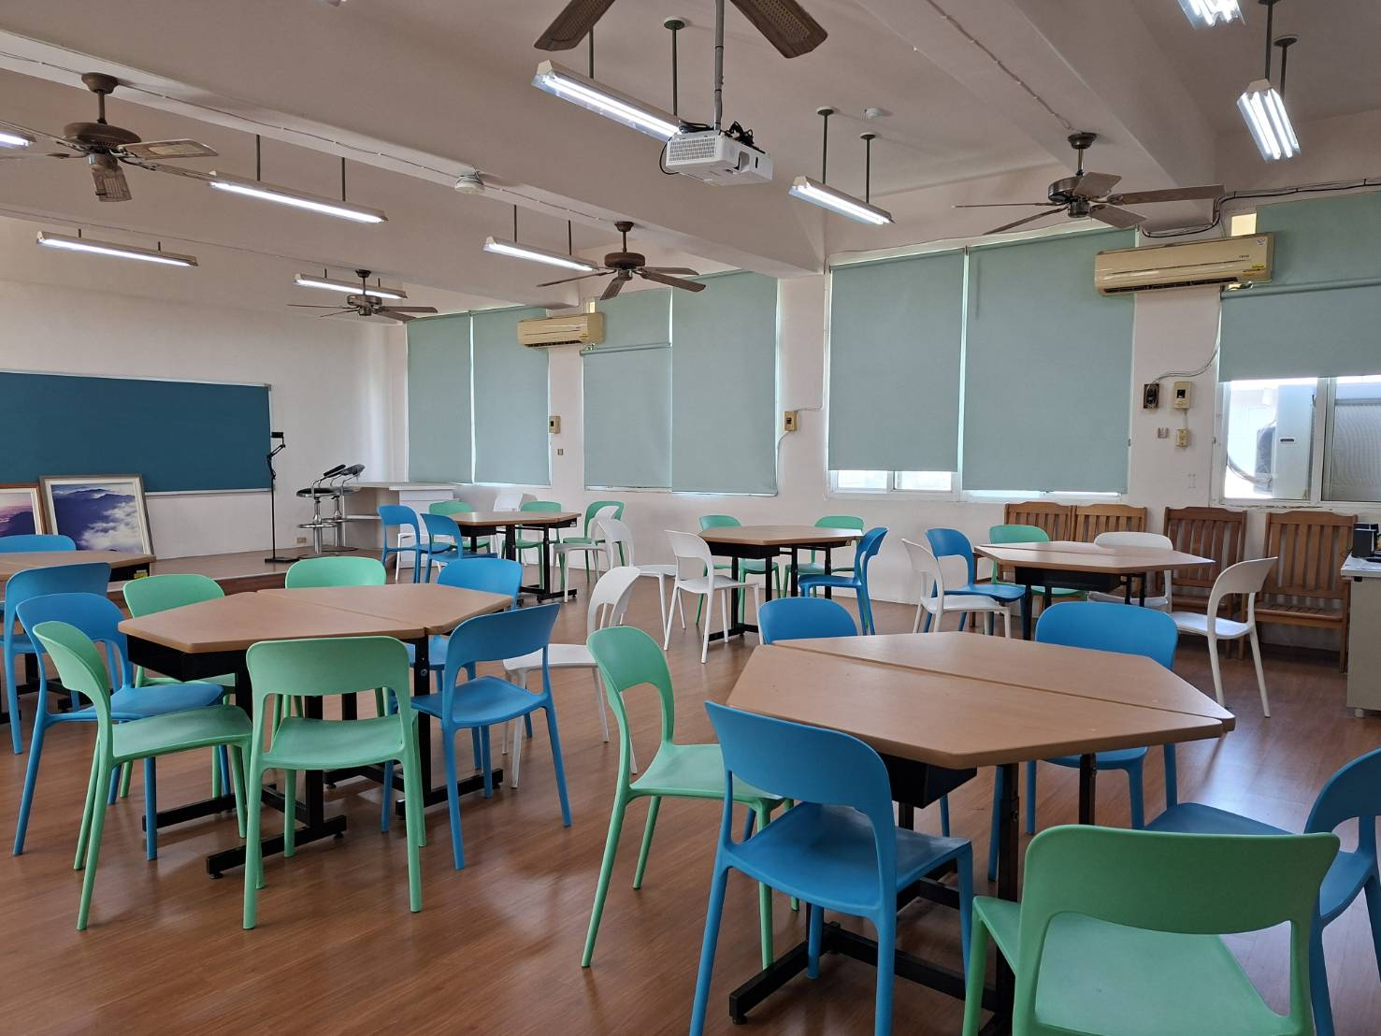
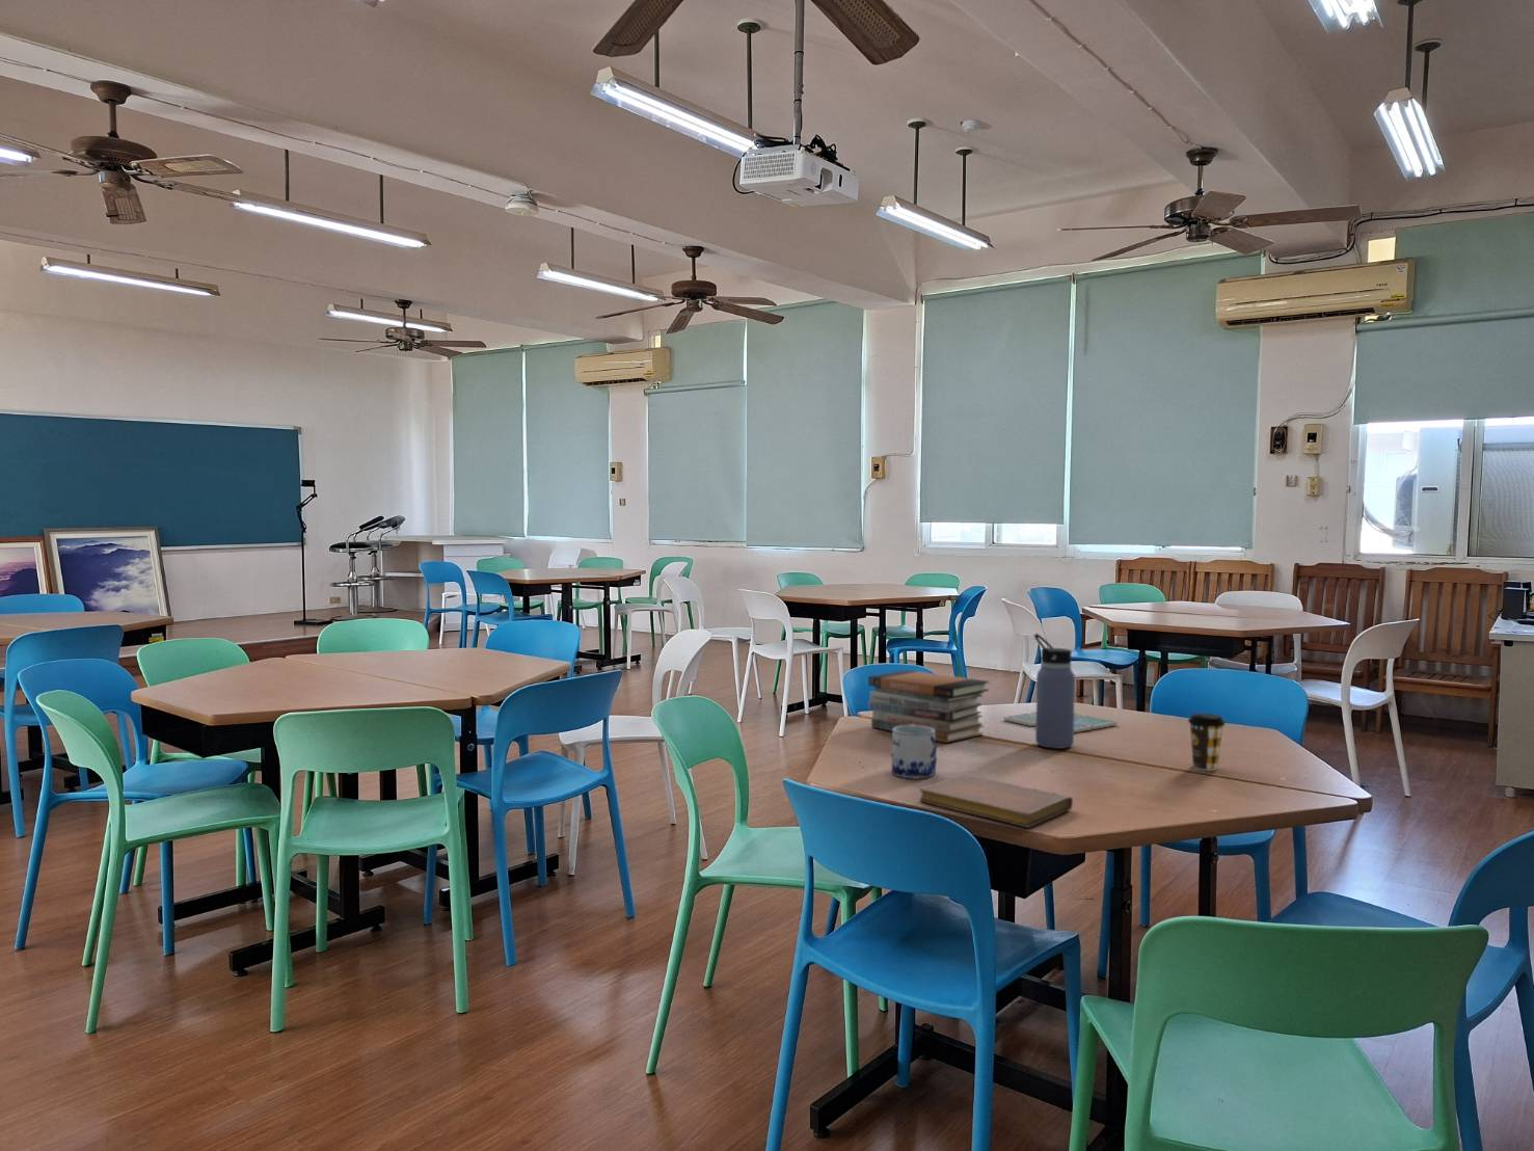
+ water bottle [1034,632,1076,750]
+ coffee cup [1187,712,1227,771]
+ book stack [867,669,990,744]
+ drink coaster [1002,711,1118,734]
+ mug [890,725,938,779]
+ notebook [919,774,1073,829]
